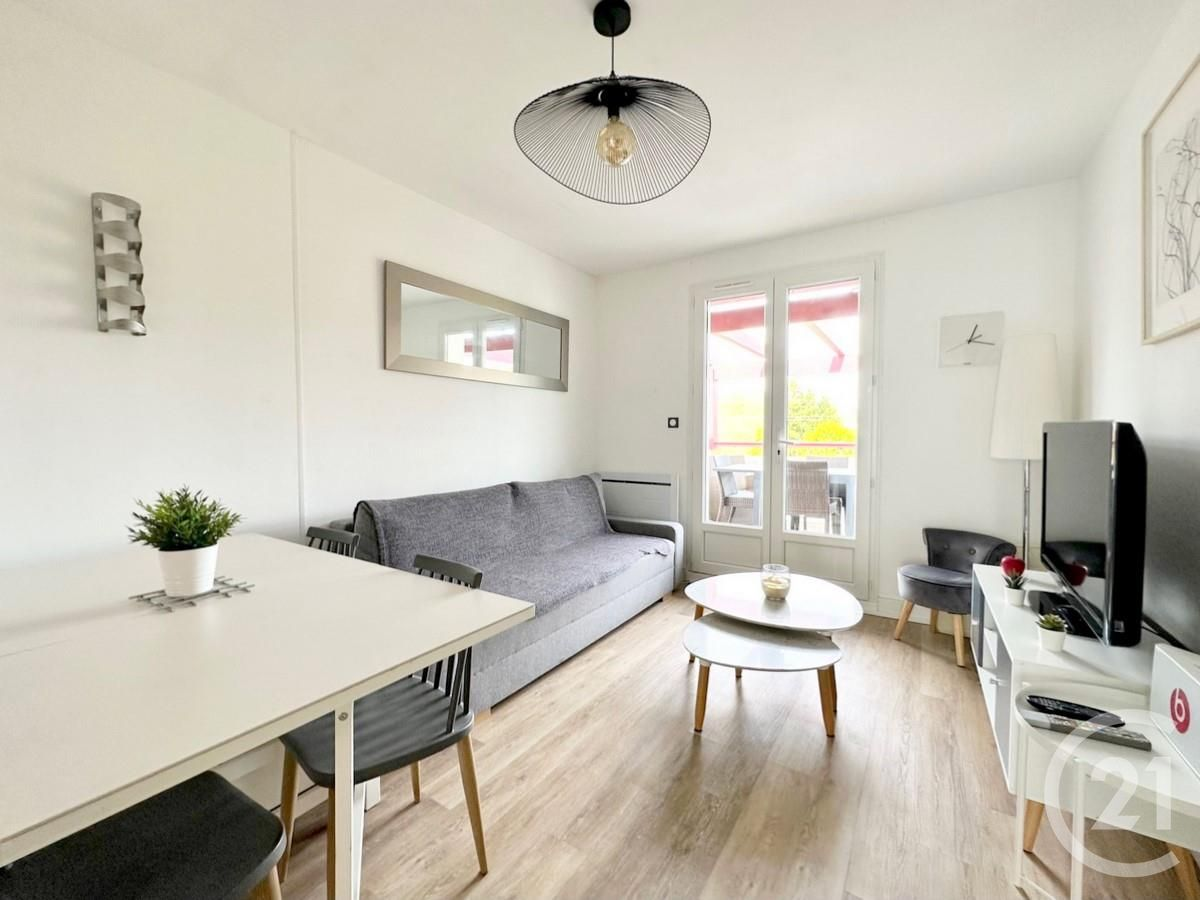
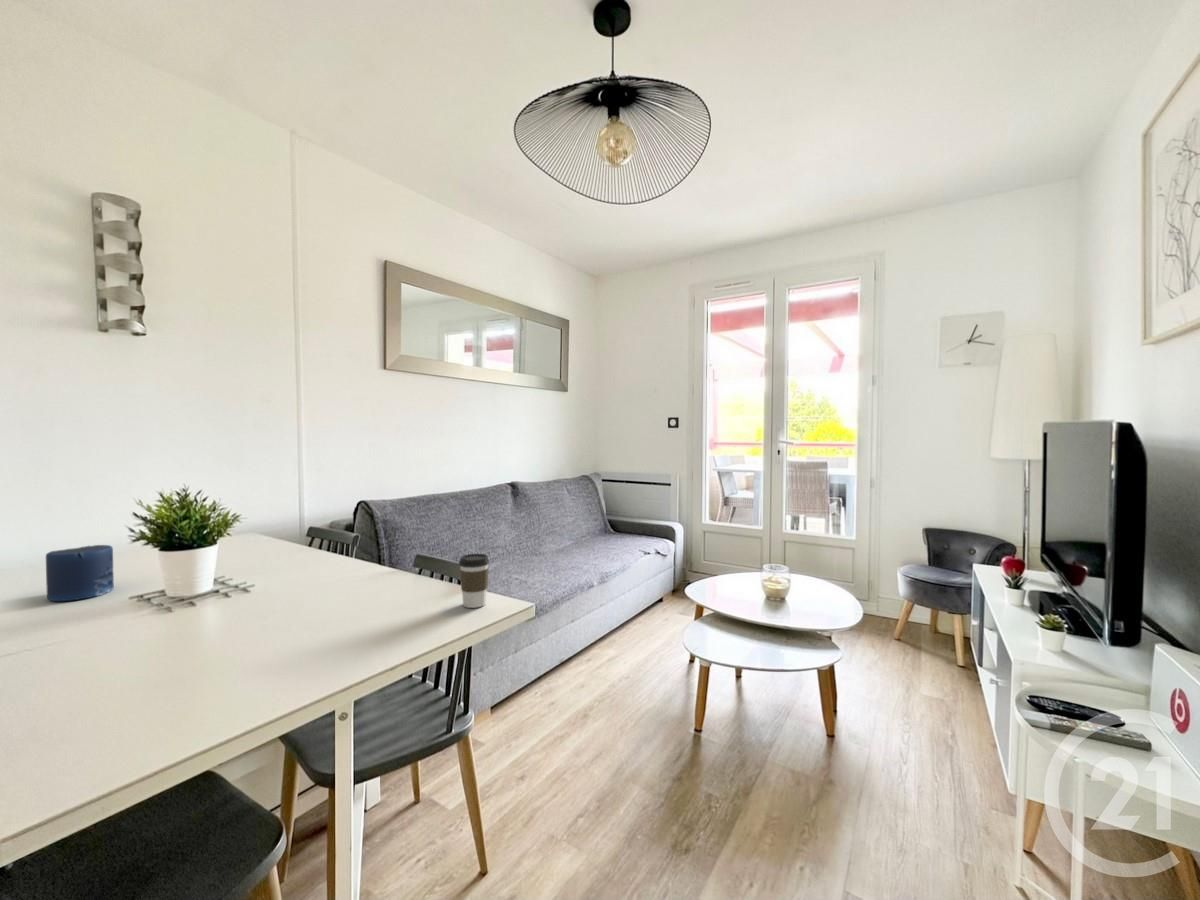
+ candle [45,544,115,602]
+ coffee cup [458,553,491,609]
